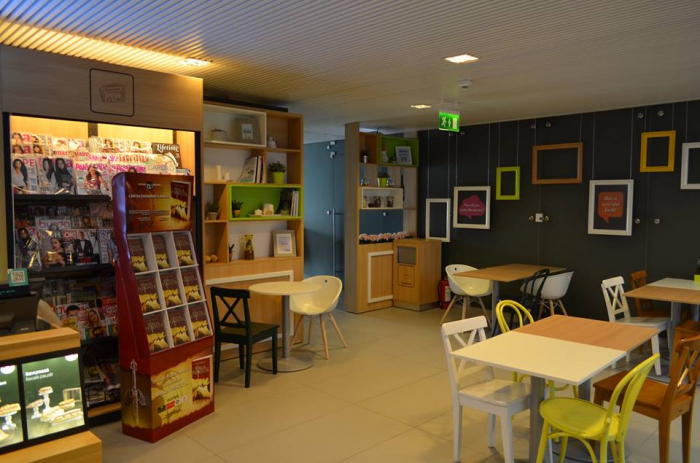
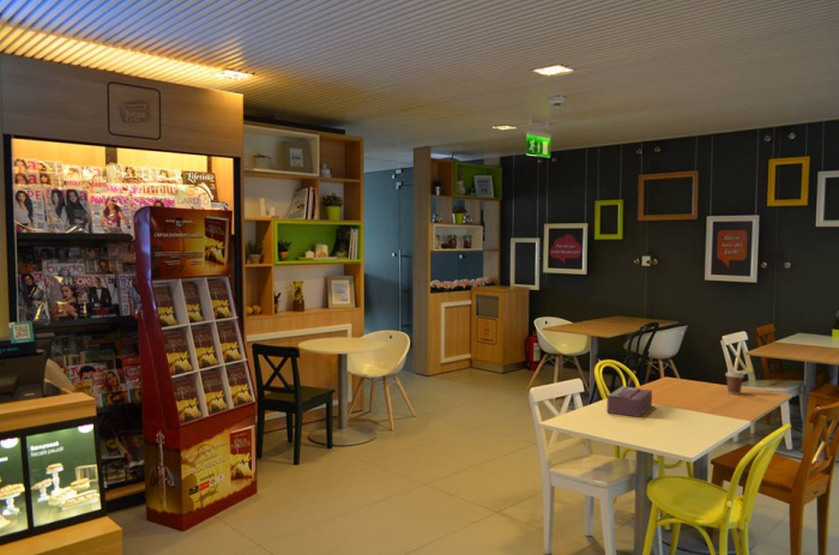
+ tissue box [605,385,653,418]
+ coffee cup [724,369,746,396]
